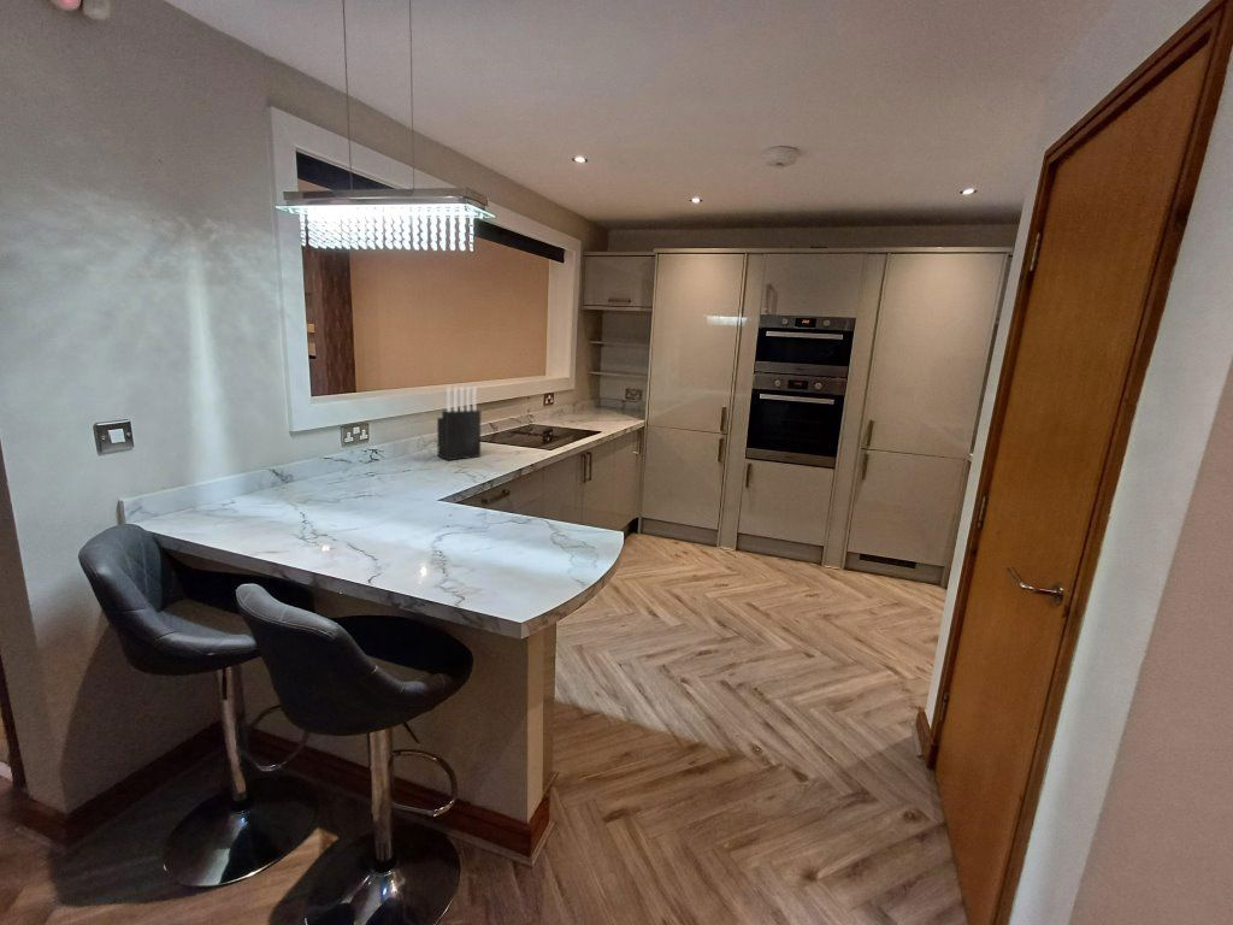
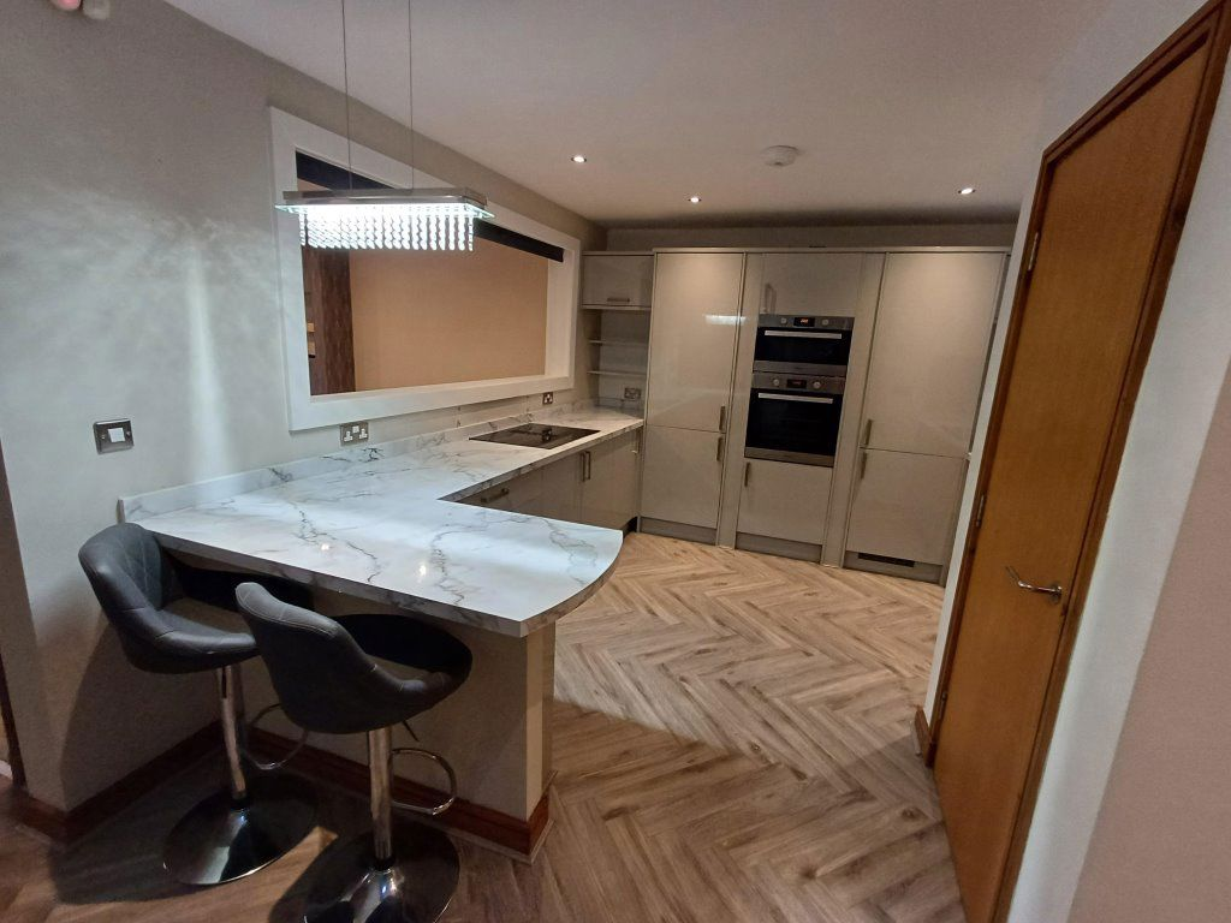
- knife block [436,385,482,461]
